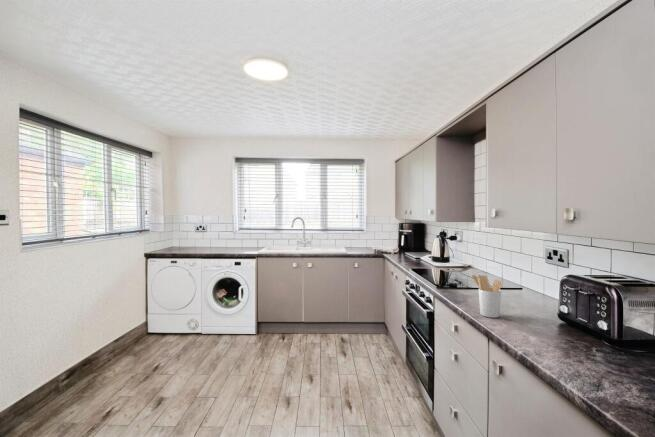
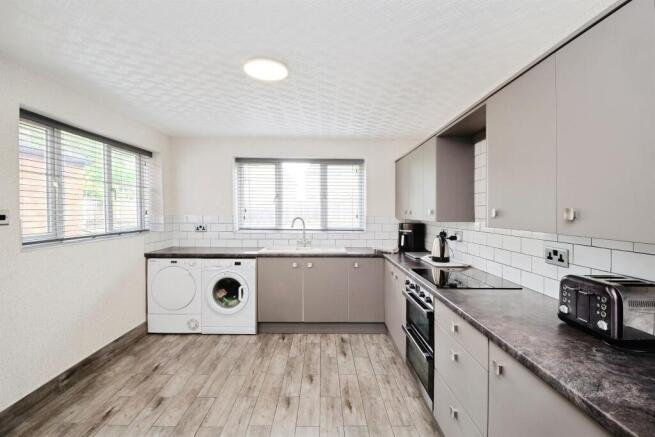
- utensil holder [471,274,503,319]
